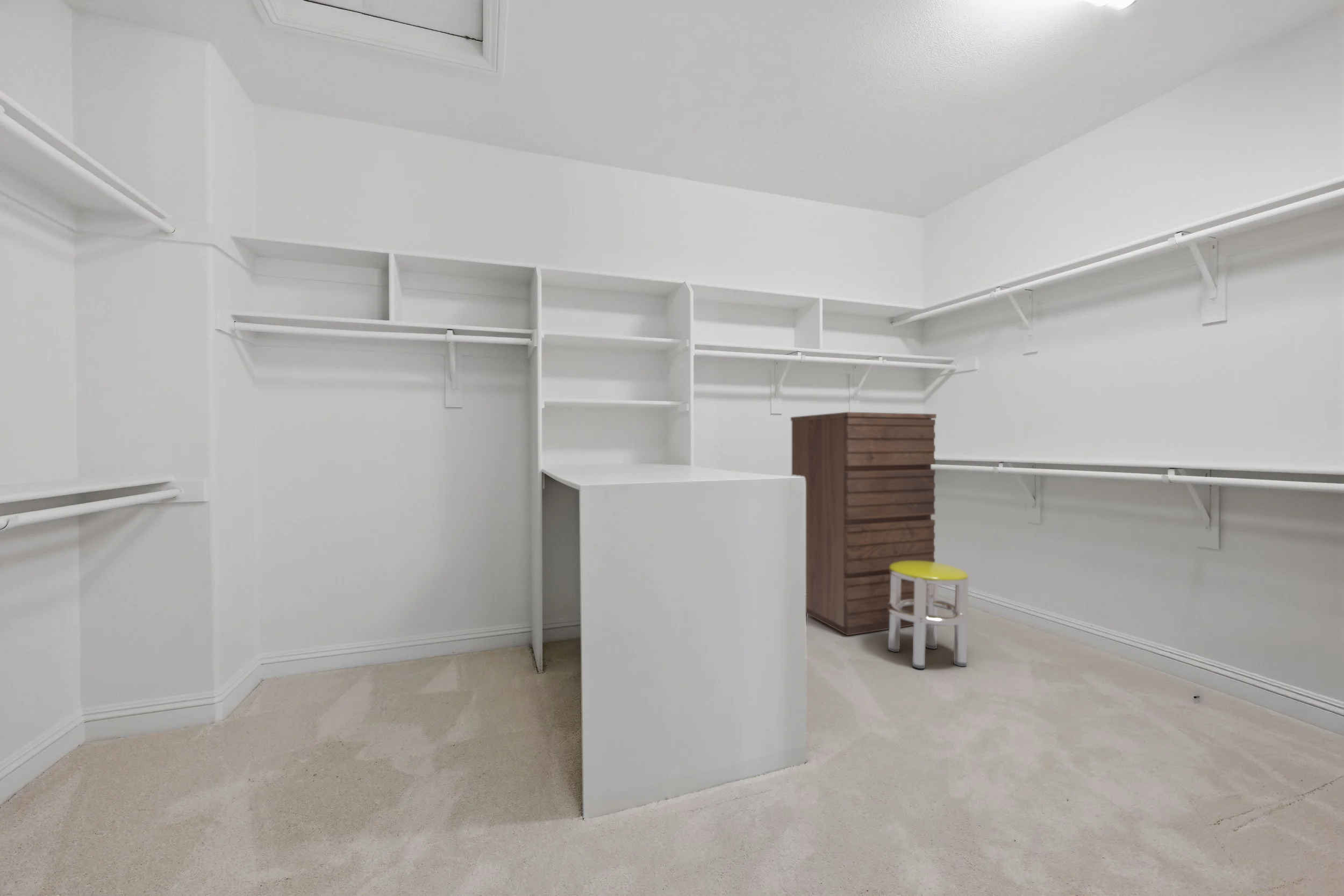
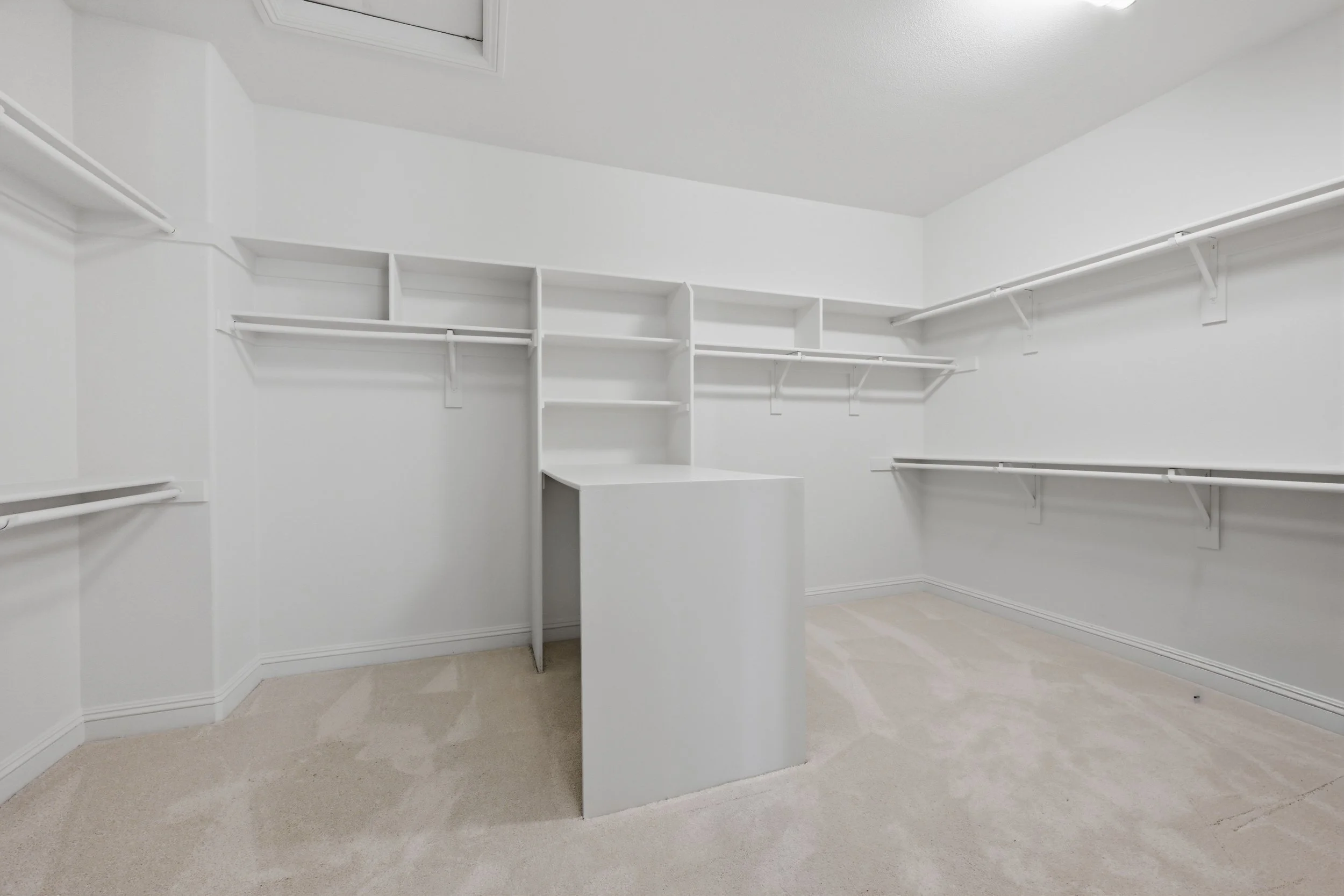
- stool [887,561,970,669]
- dresser [790,411,937,636]
